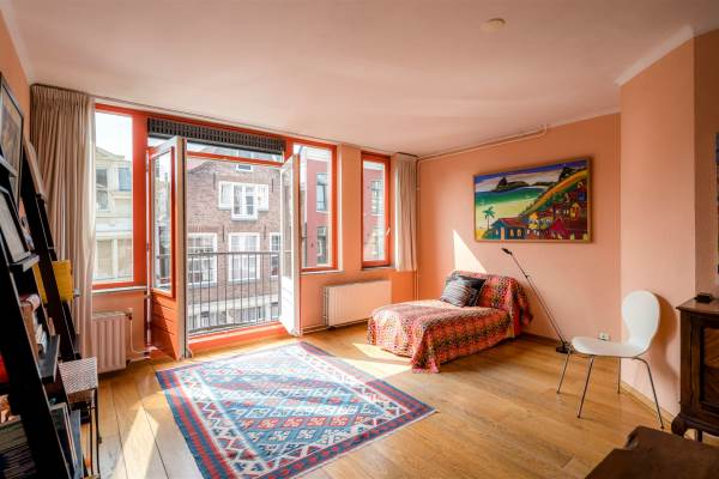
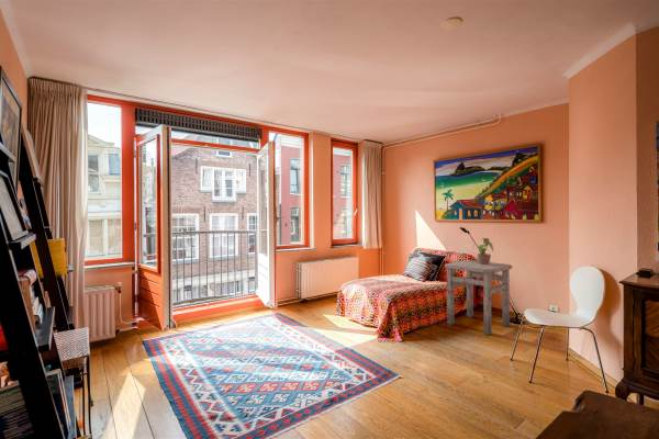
+ side table [444,259,513,336]
+ potted plant [472,237,494,264]
